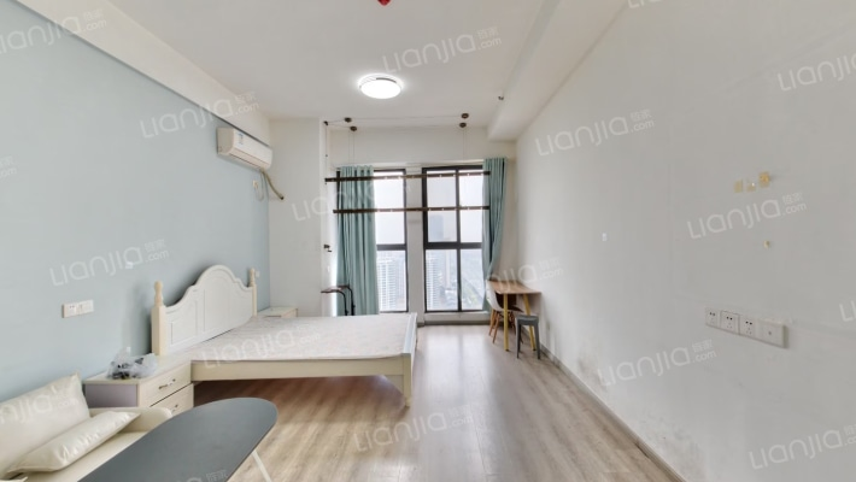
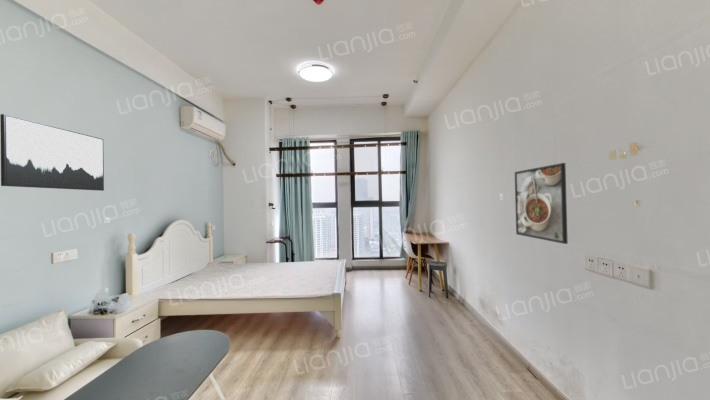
+ wall art [0,113,105,192]
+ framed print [514,162,569,245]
